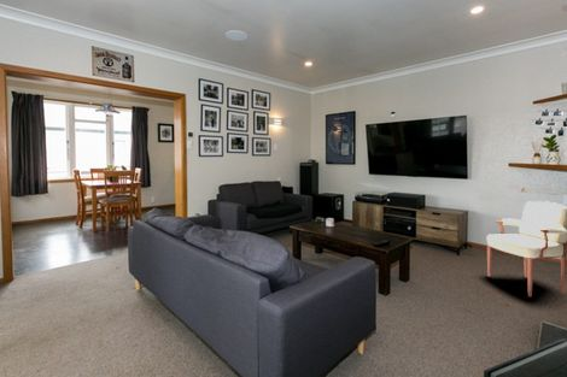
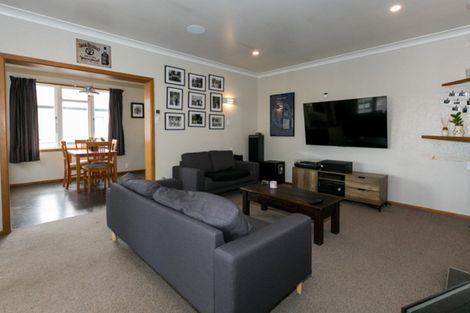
- armchair [486,200,567,298]
